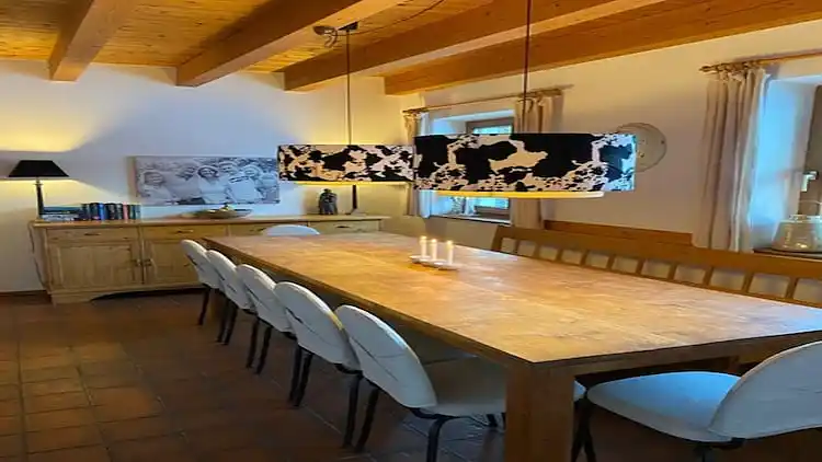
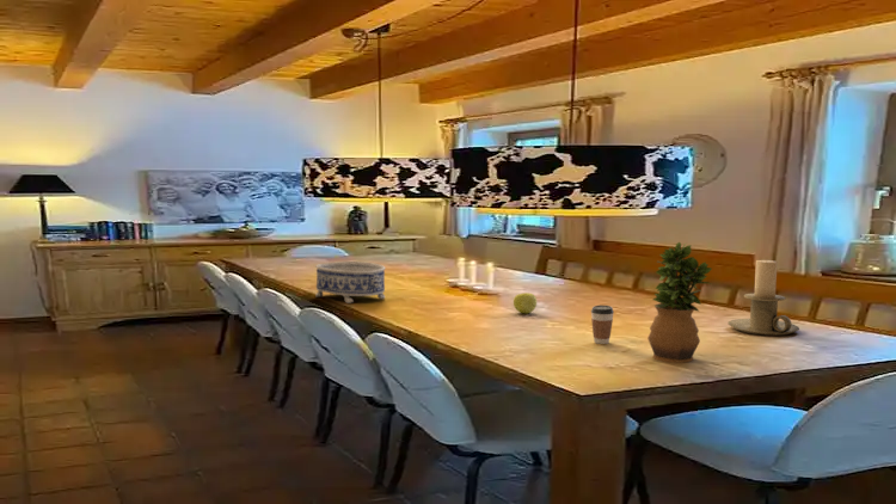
+ coffee cup [590,303,615,345]
+ potted plant [646,241,713,363]
+ decorative bowl [314,260,386,305]
+ candle holder [726,259,800,337]
+ apple [513,291,538,314]
